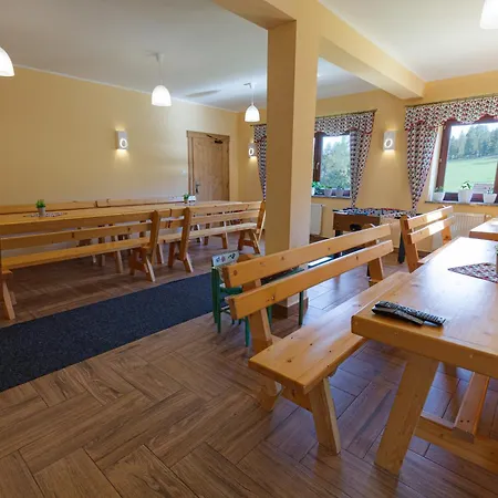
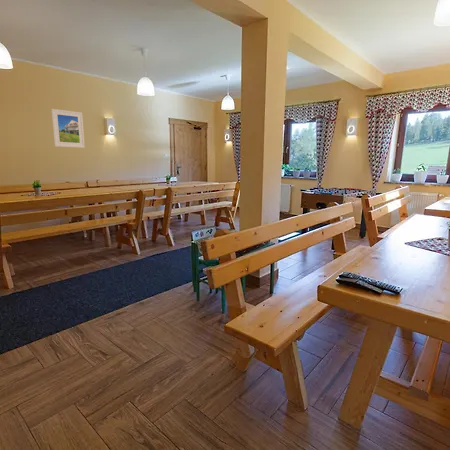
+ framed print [51,108,86,149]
